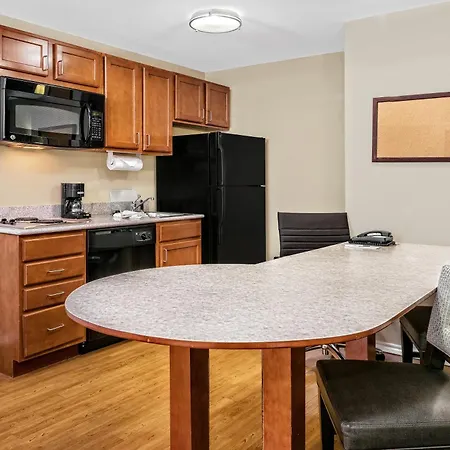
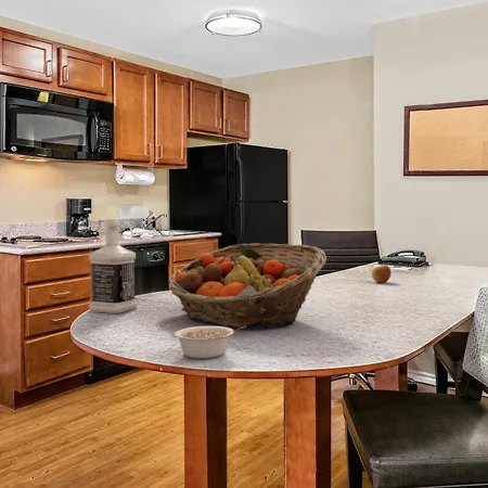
+ legume [174,325,246,359]
+ apple [371,265,393,284]
+ fruit basket [168,243,328,329]
+ bottle [88,219,138,314]
